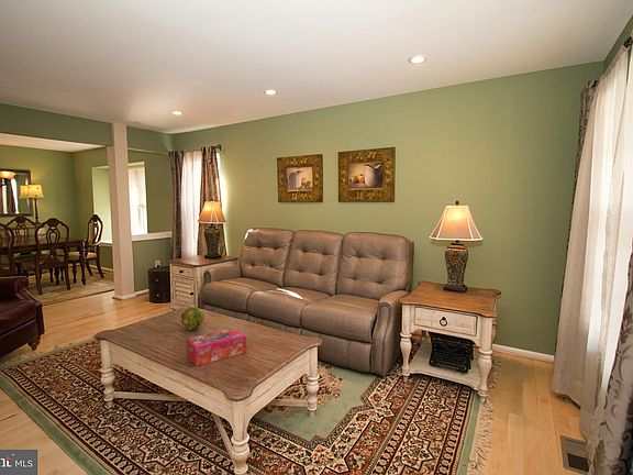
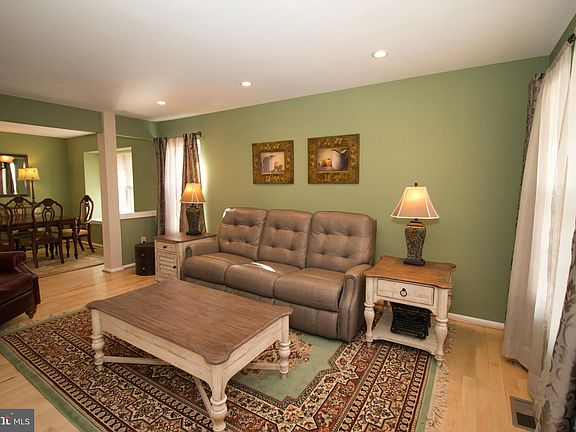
- decorative ball [179,307,206,331]
- tissue box [186,327,247,367]
